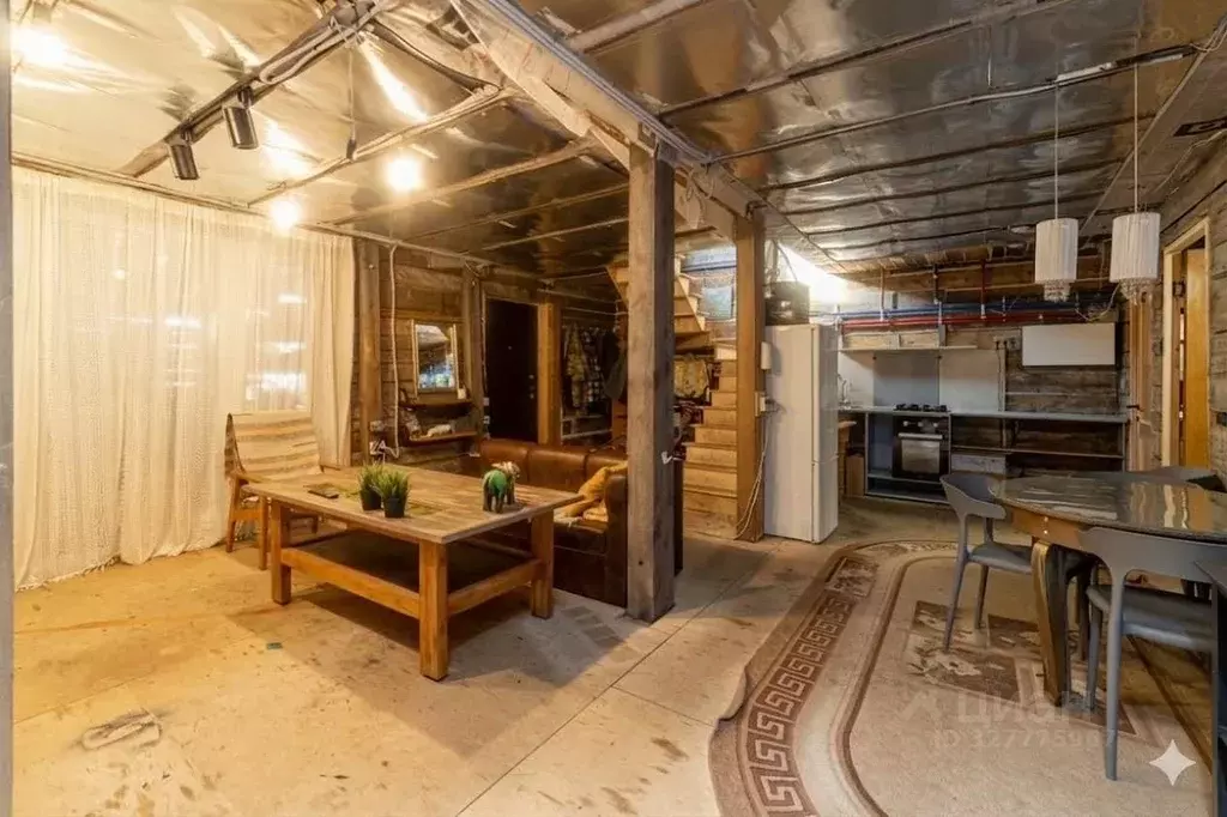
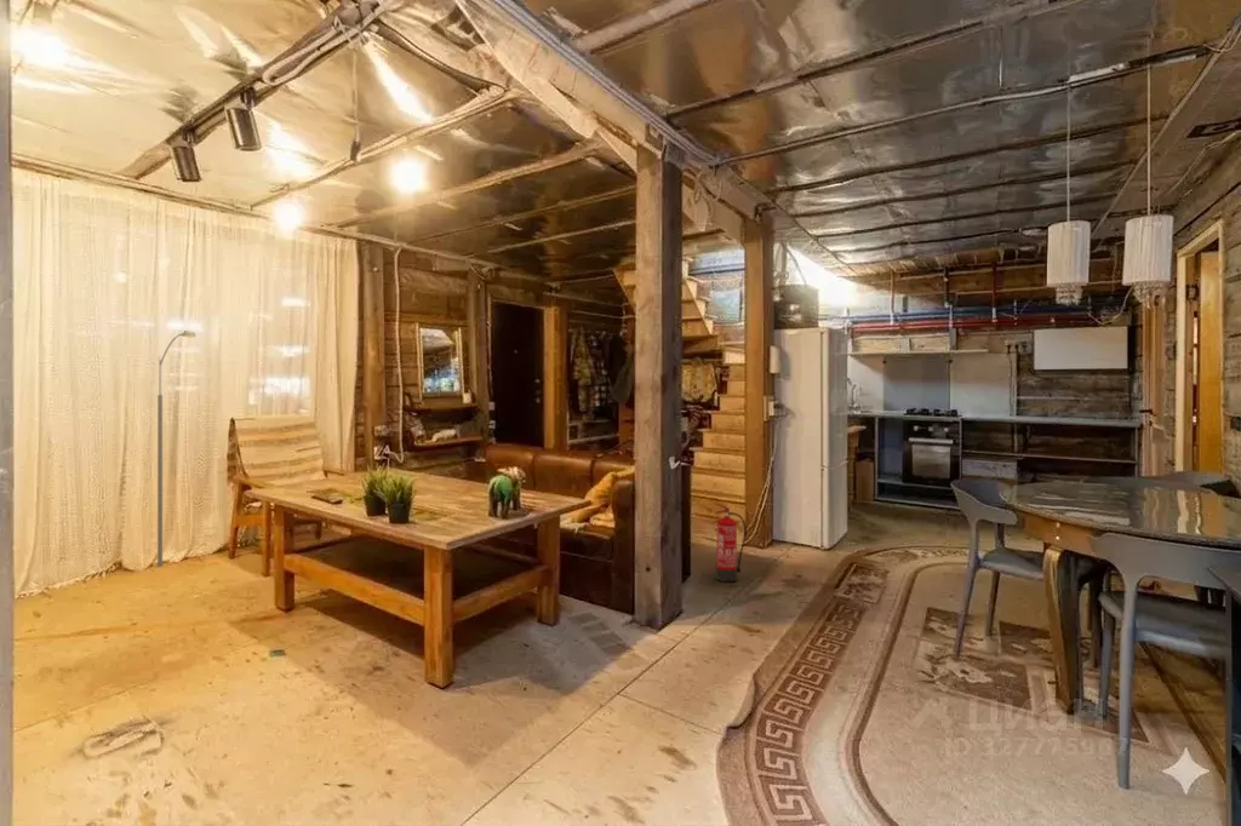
+ fire extinguisher [713,501,748,583]
+ street lamp [156,329,196,568]
